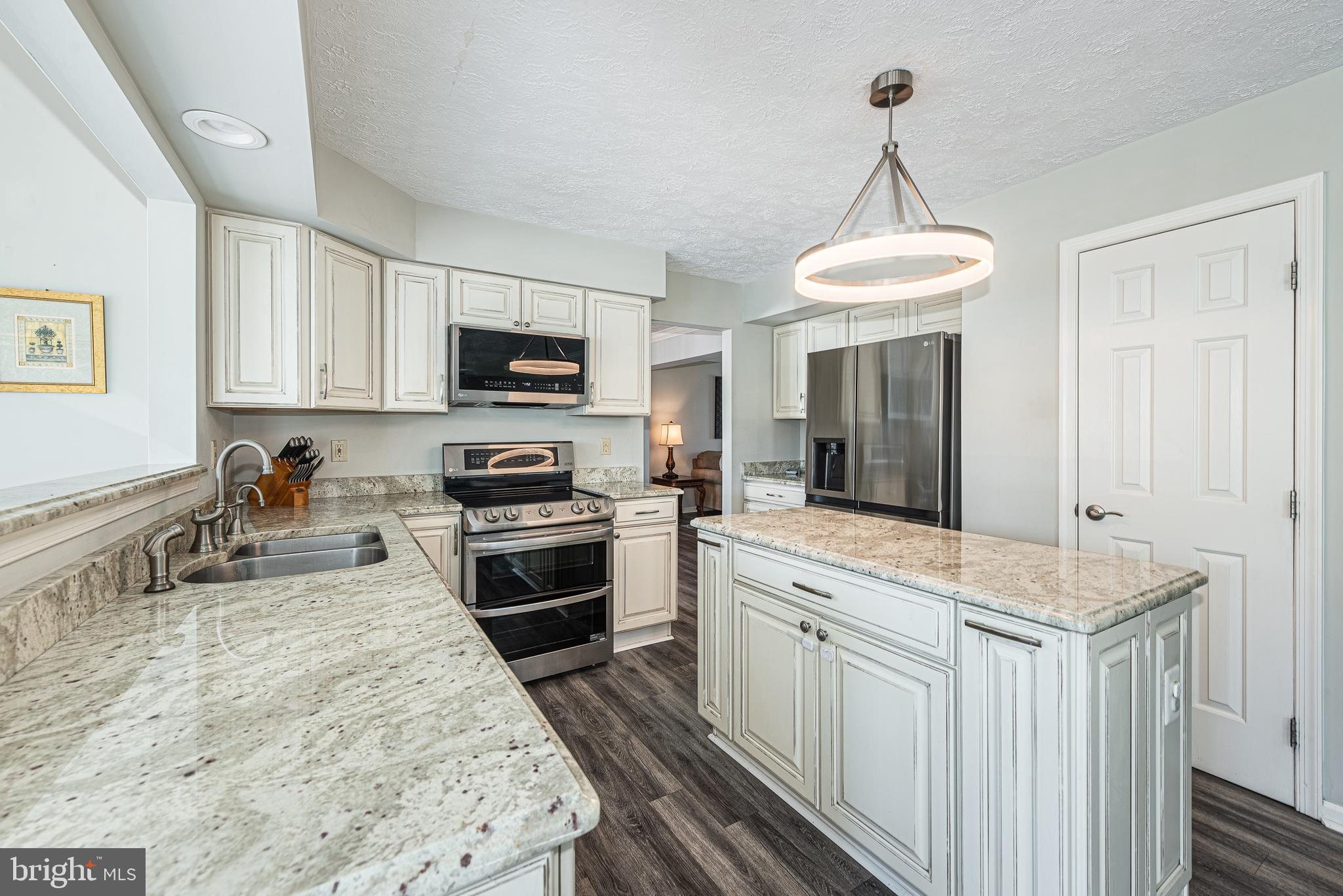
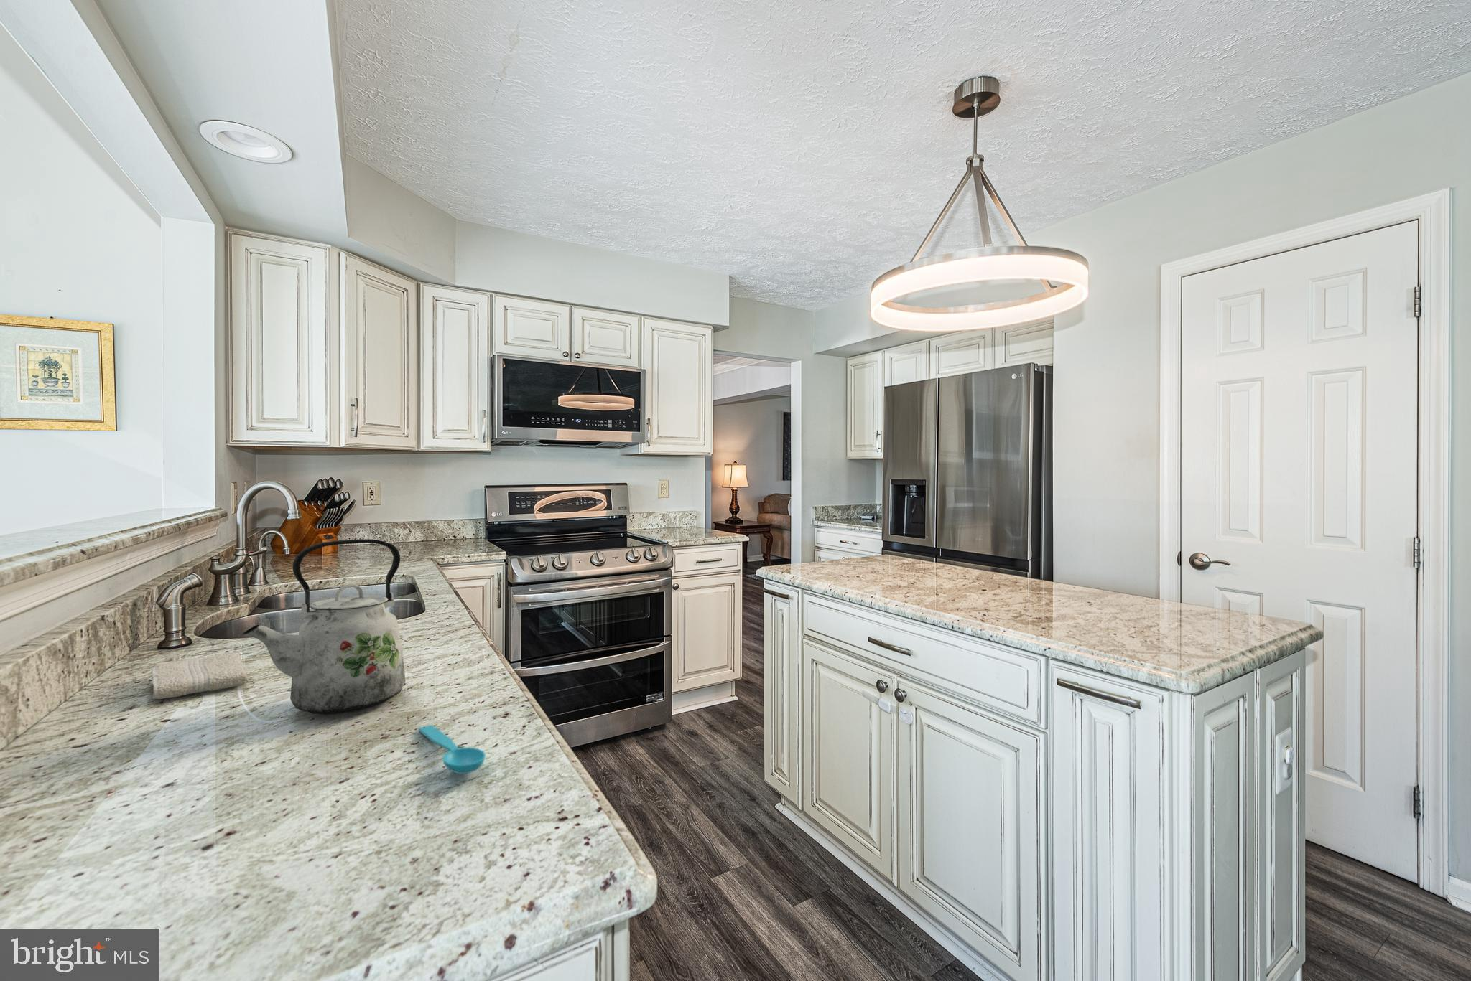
+ kettle [242,539,406,715]
+ spoon [417,724,486,775]
+ washcloth [151,651,250,700]
